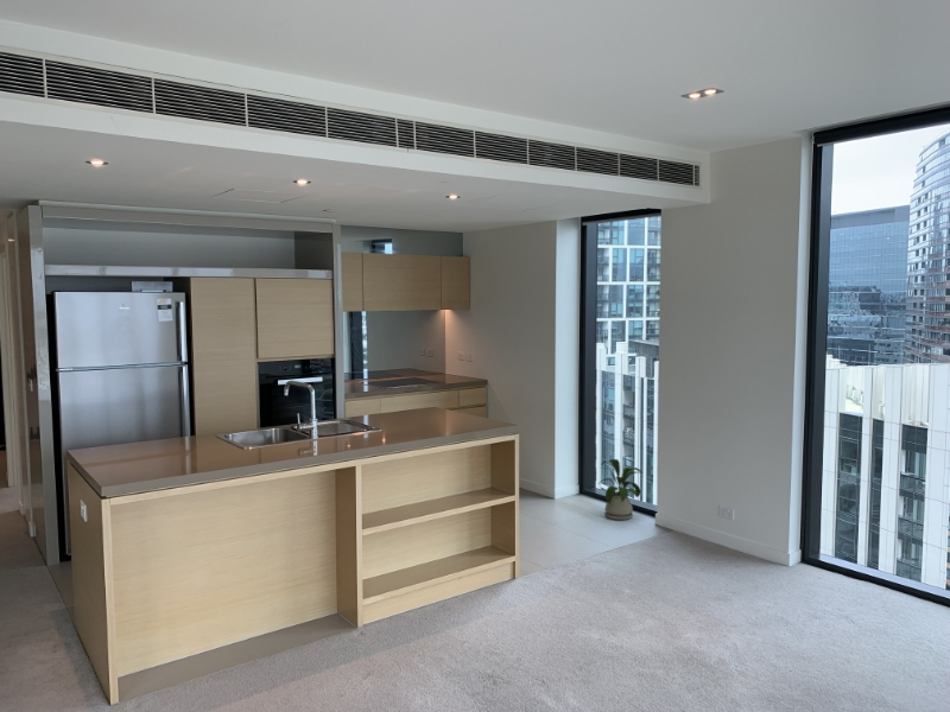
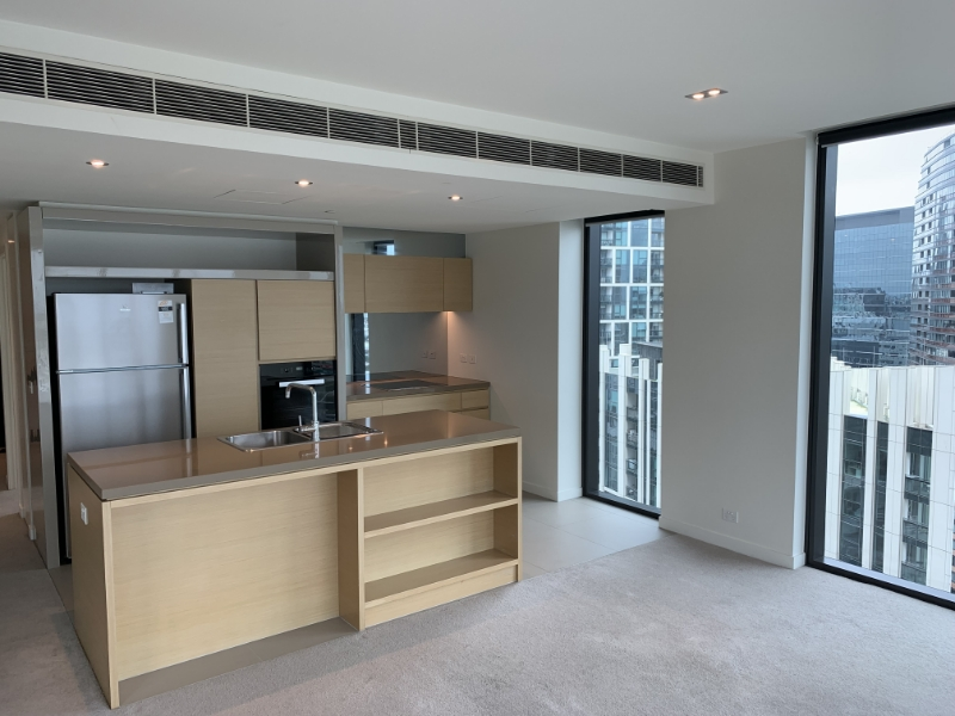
- house plant [598,458,644,521]
